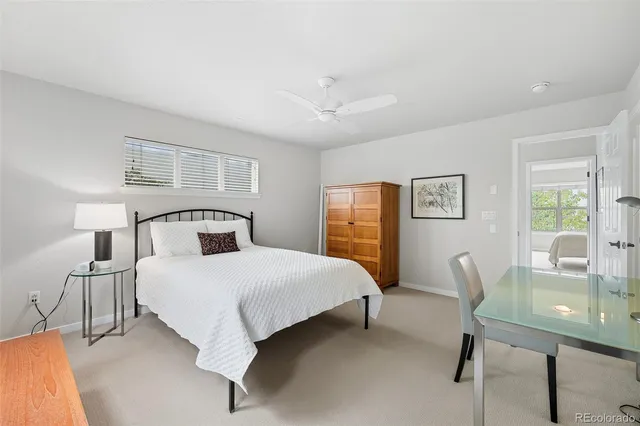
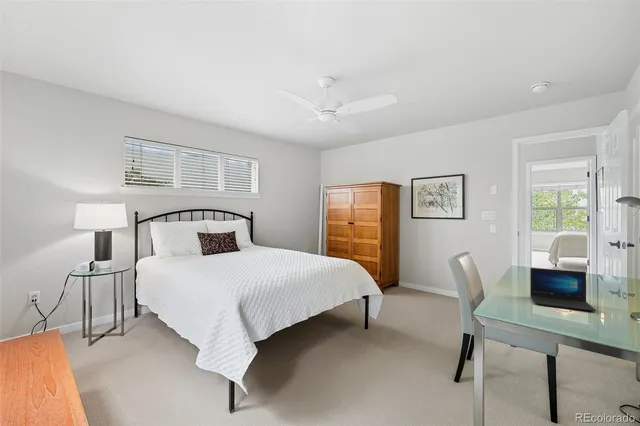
+ laptop [529,267,597,312]
